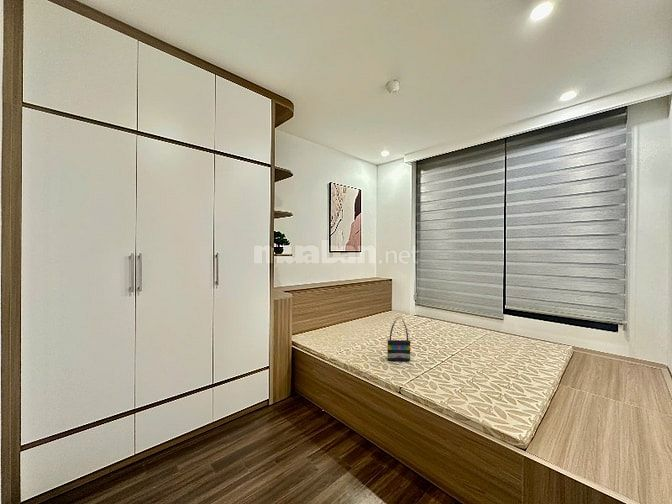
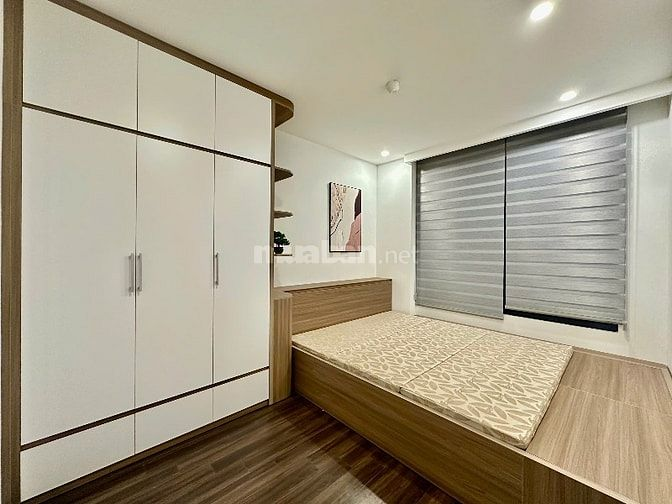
- tote bag [386,315,411,362]
